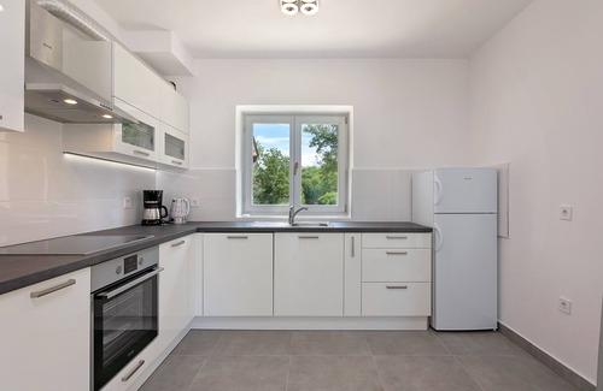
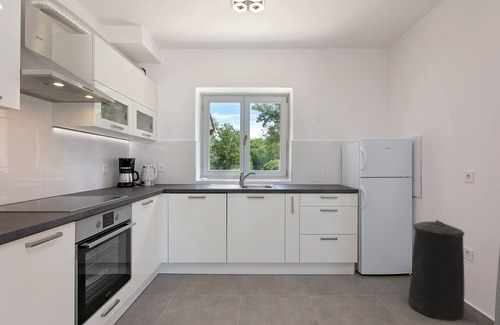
+ trash can [407,219,465,322]
